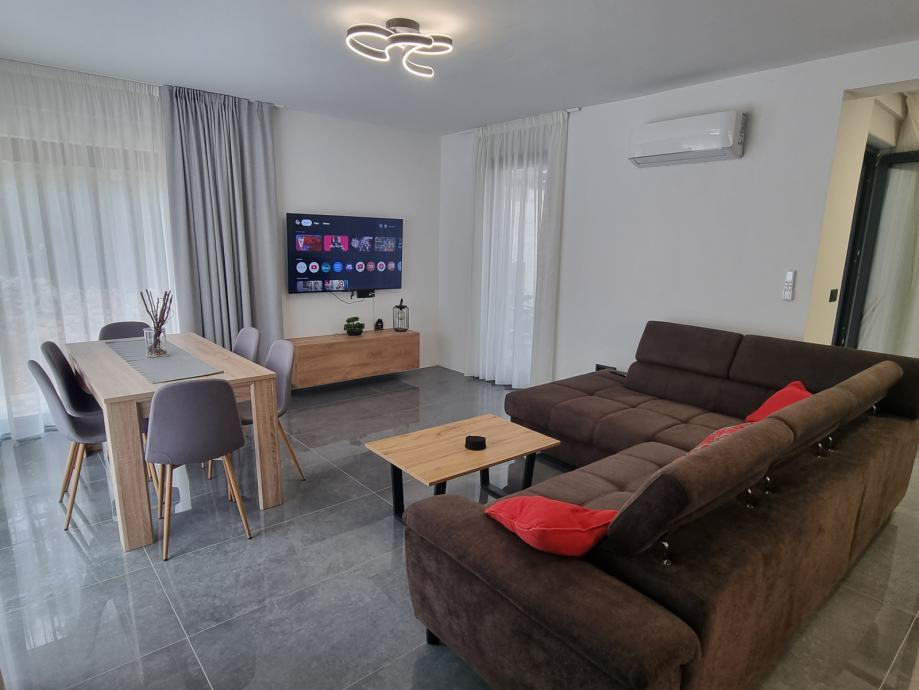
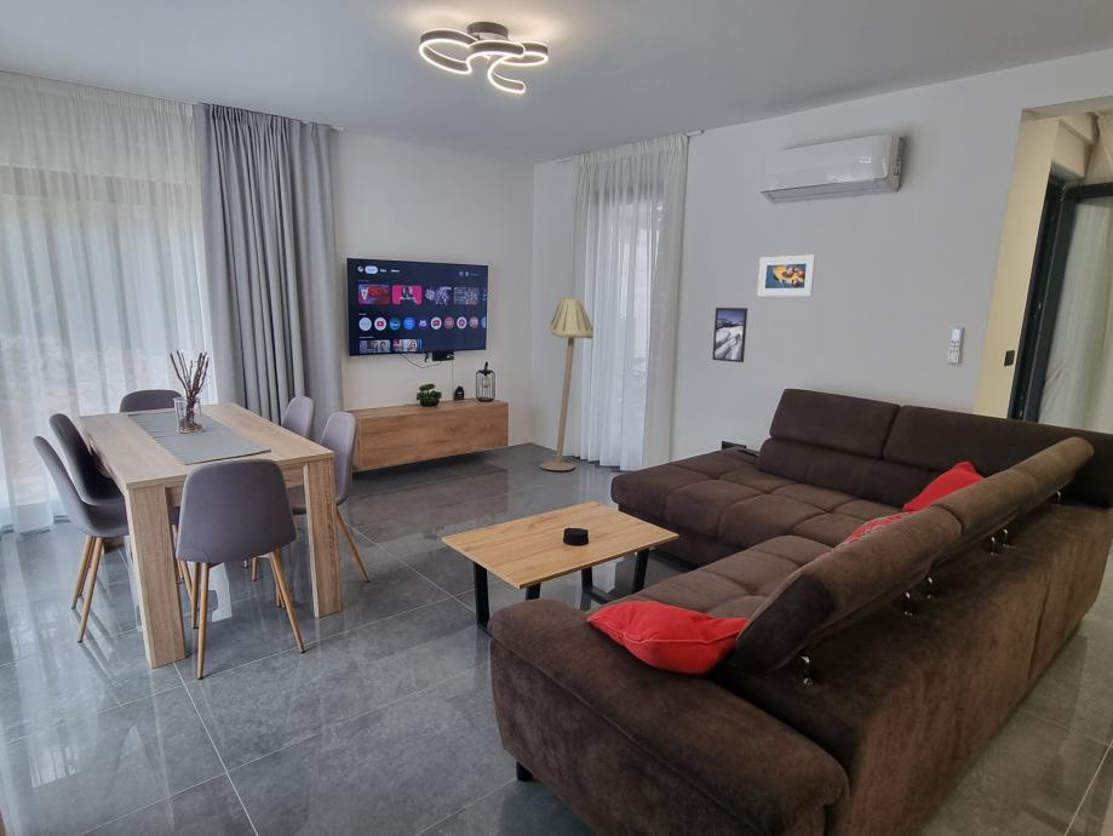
+ floor lamp [539,294,595,471]
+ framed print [756,254,817,297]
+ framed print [711,307,748,363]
